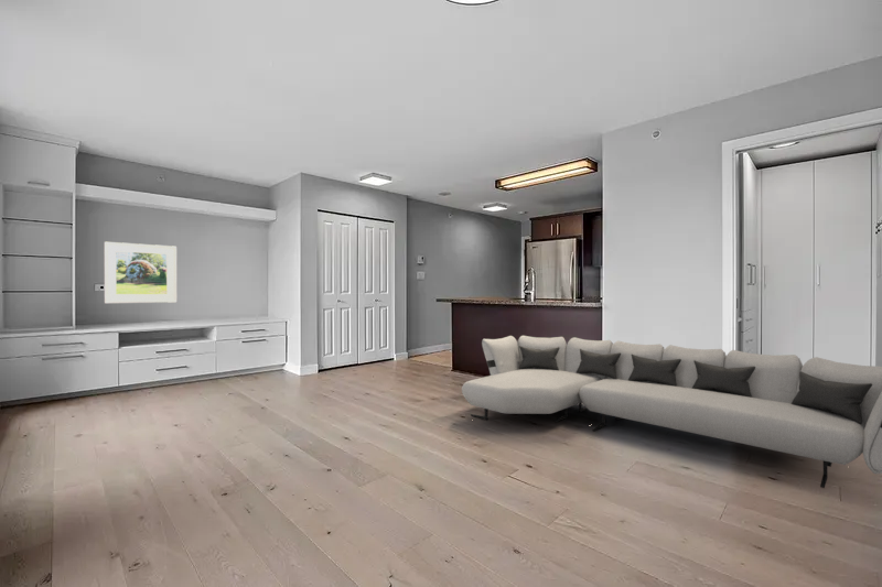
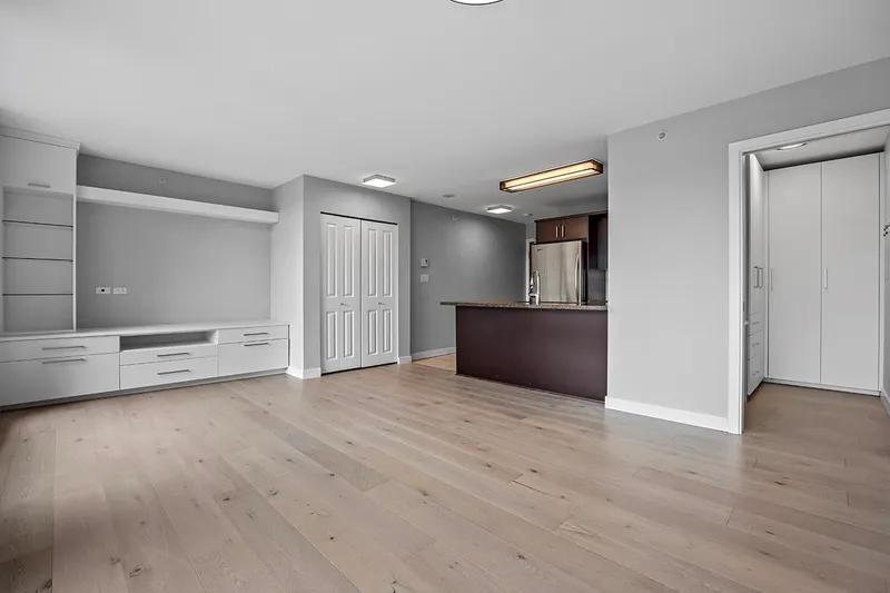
- sofa [461,335,882,489]
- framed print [104,240,178,304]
